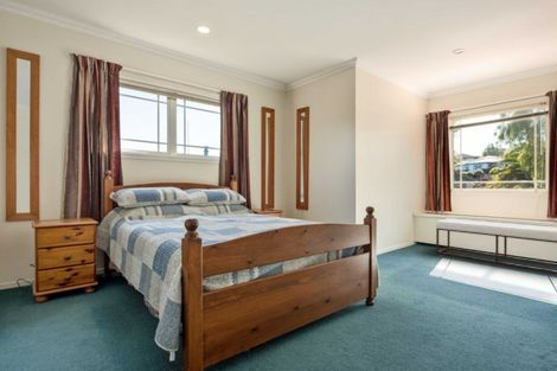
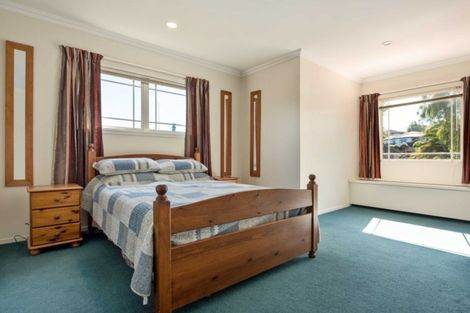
- bench [435,217,557,275]
